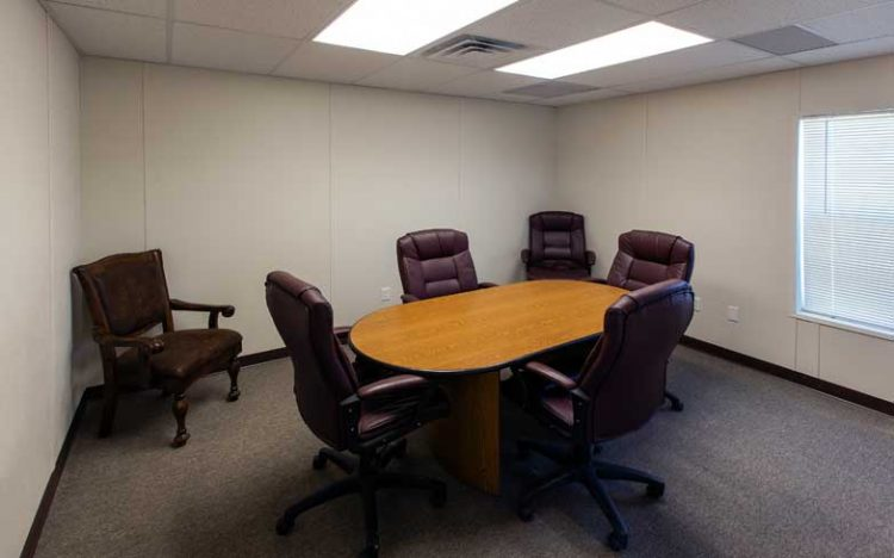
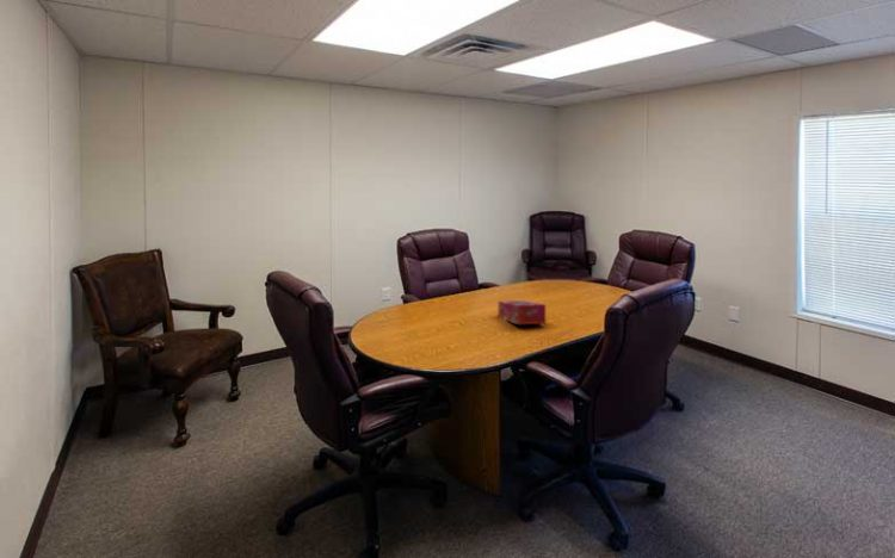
+ tissue box [498,299,547,326]
